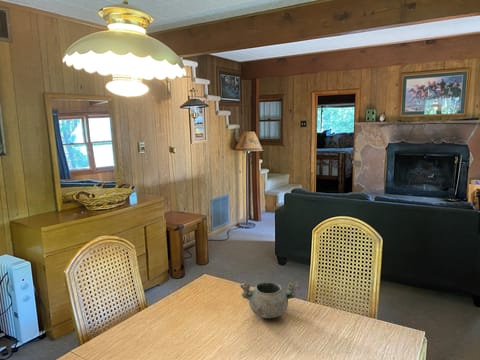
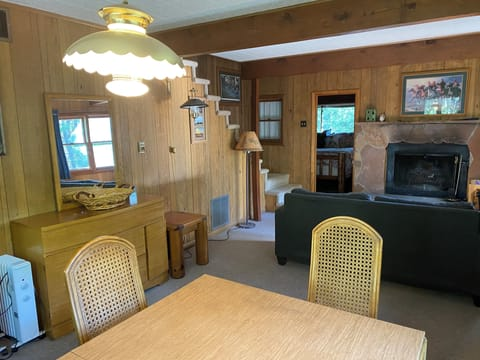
- decorative bowl [239,281,300,319]
